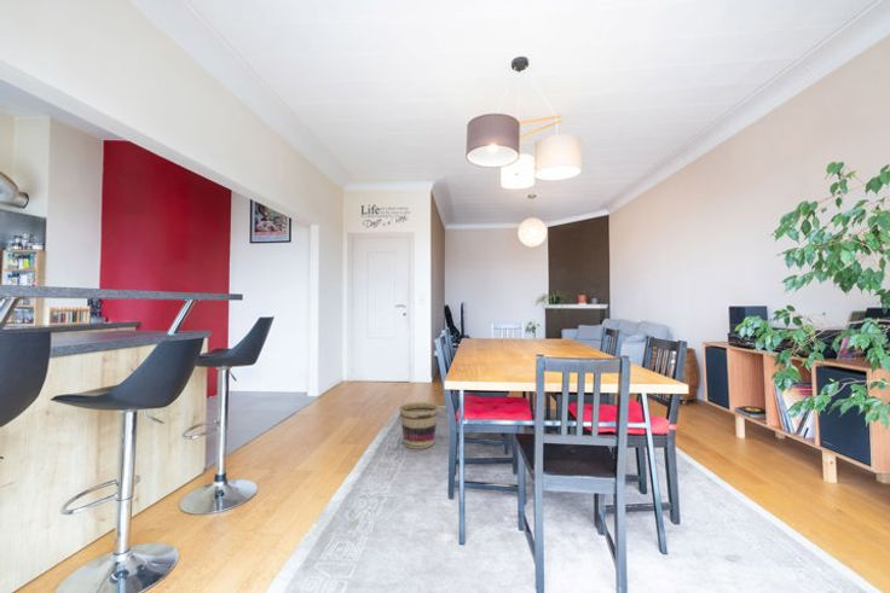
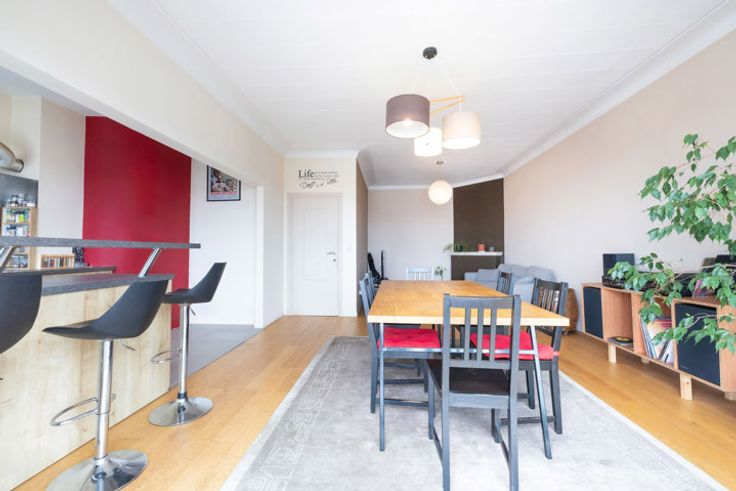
- basket [398,401,440,450]
